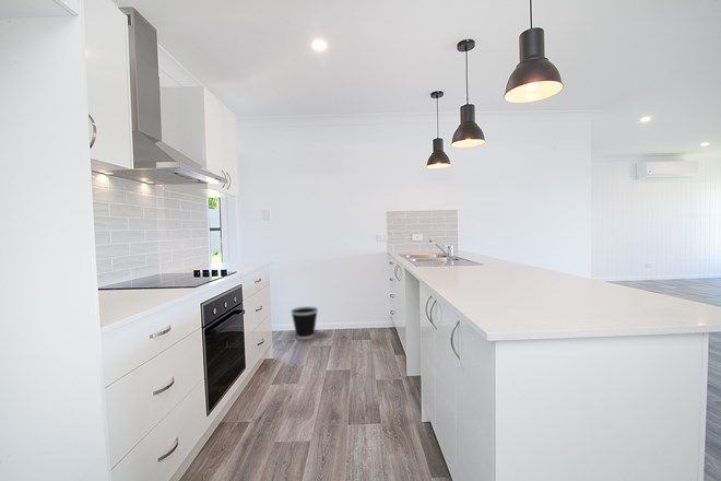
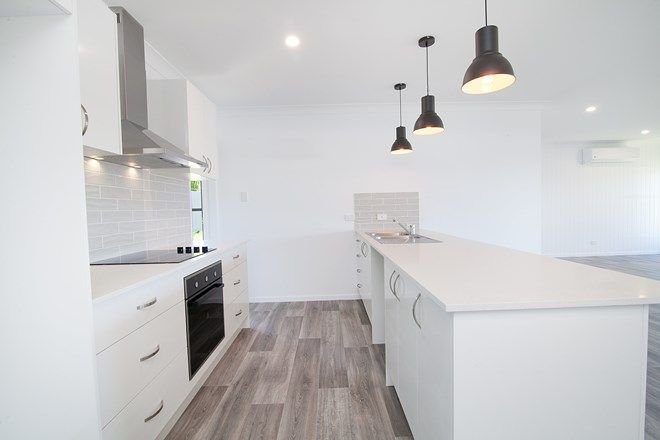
- wastebasket [289,305,319,340]
